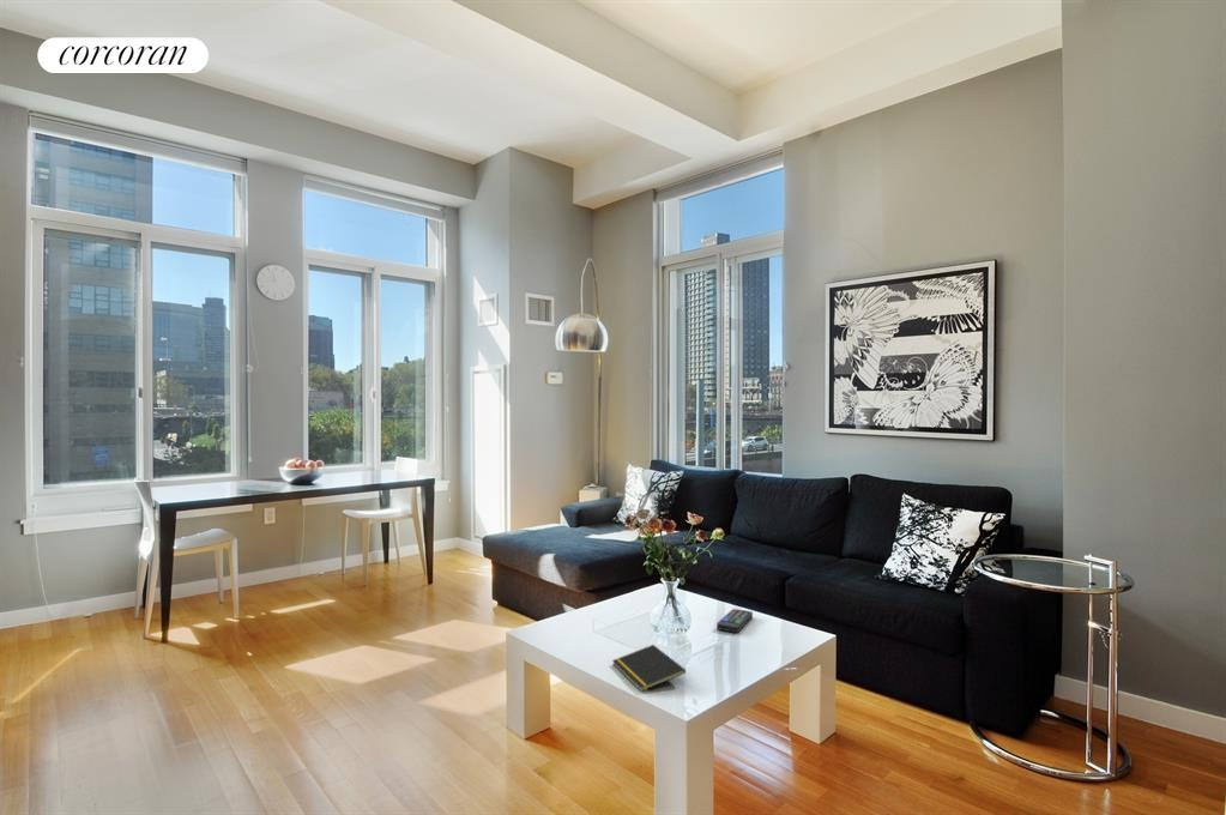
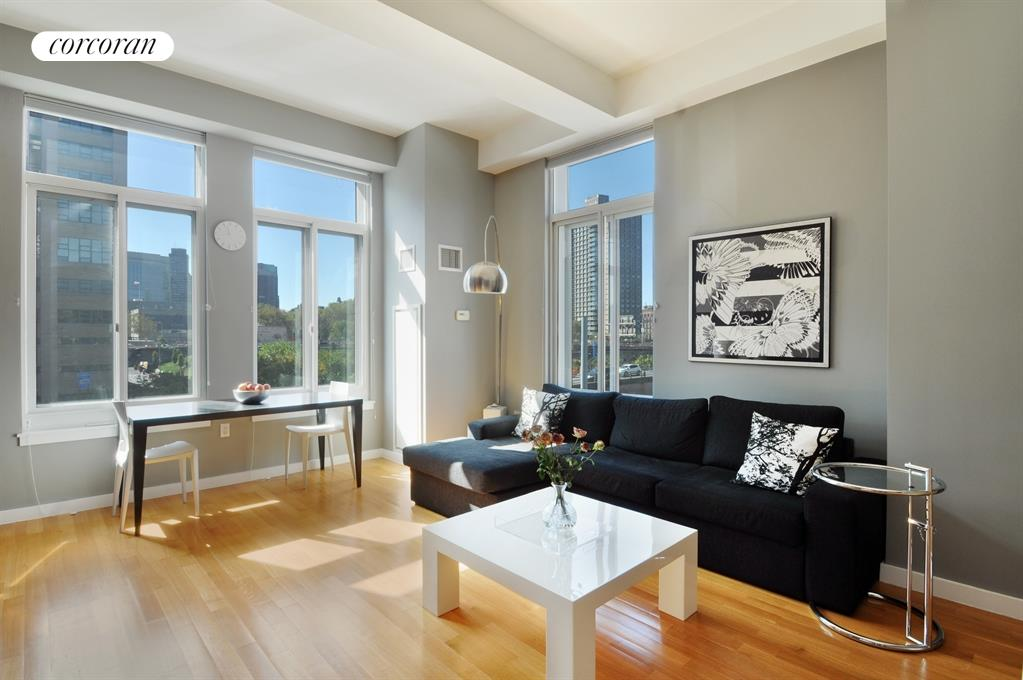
- remote control [715,608,754,634]
- notepad [611,644,687,693]
